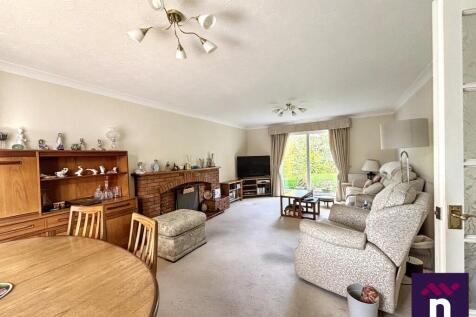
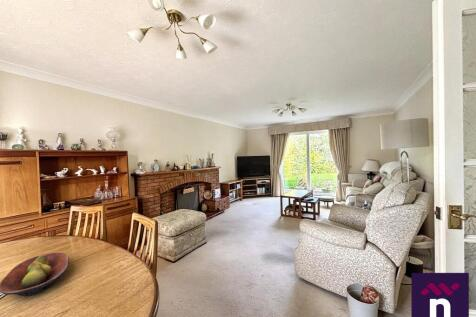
+ fruit bowl [0,252,70,297]
